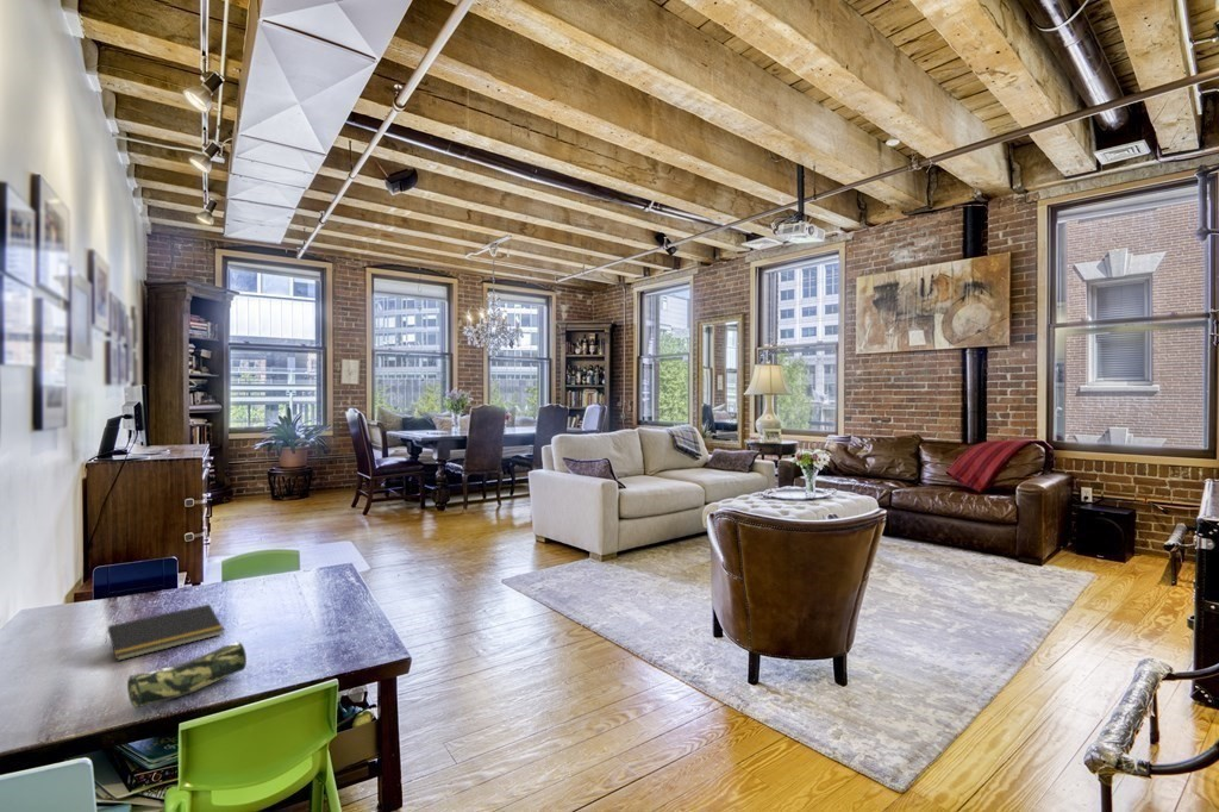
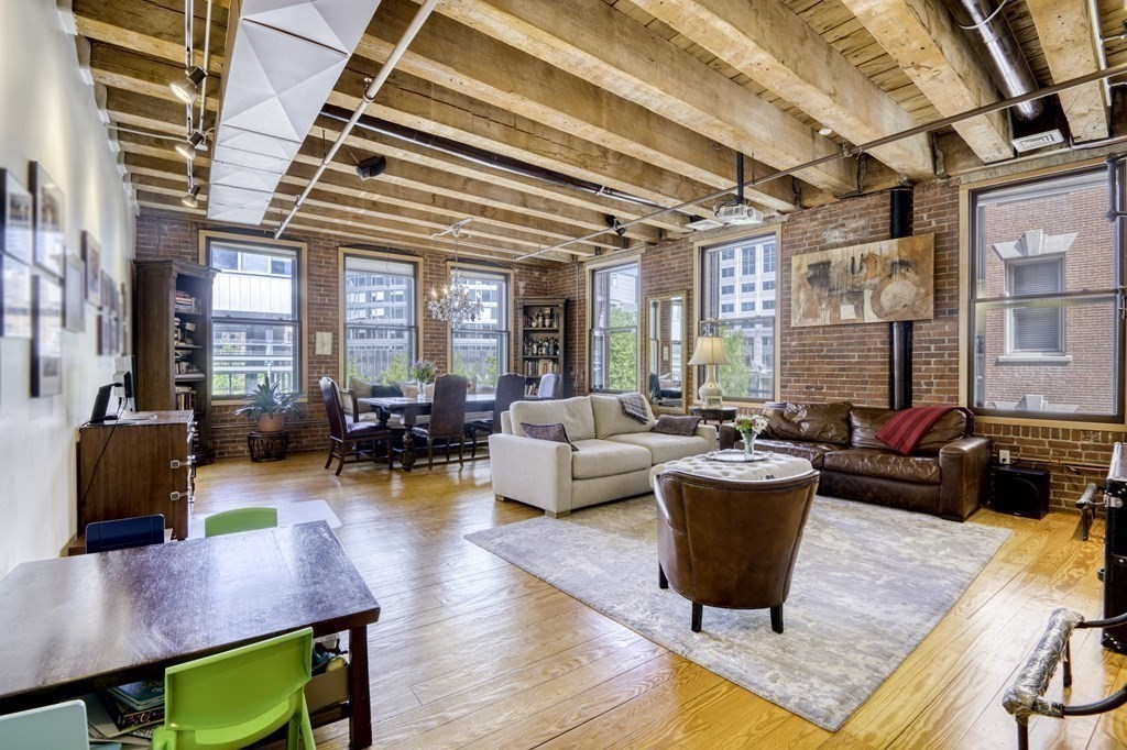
- notepad [104,602,225,662]
- pencil case [126,641,248,710]
